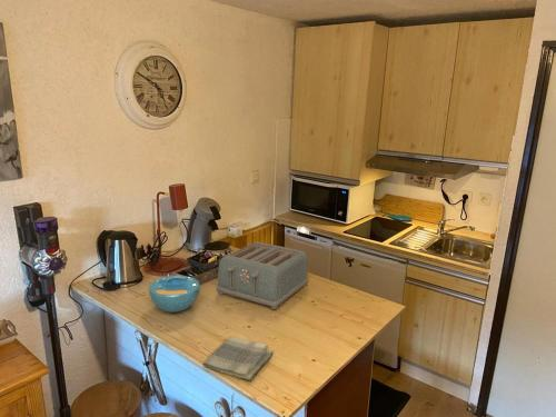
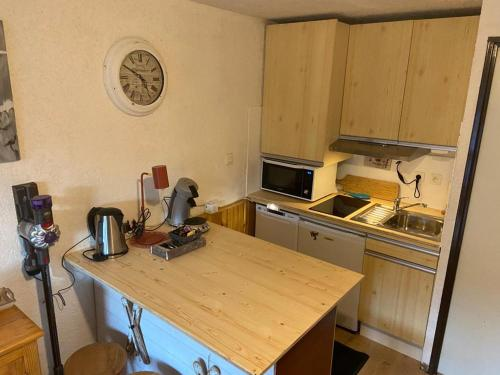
- bowl [148,274,201,314]
- toaster [216,241,309,310]
- dish towel [202,336,275,383]
